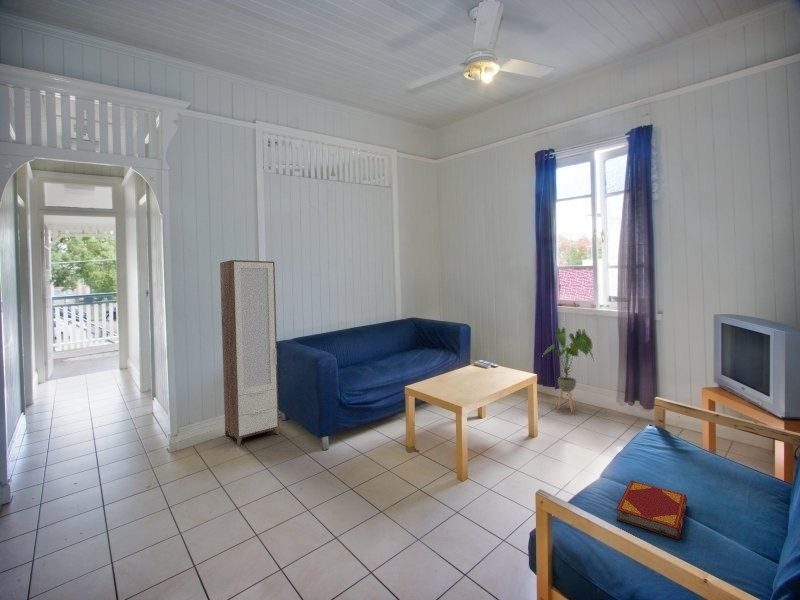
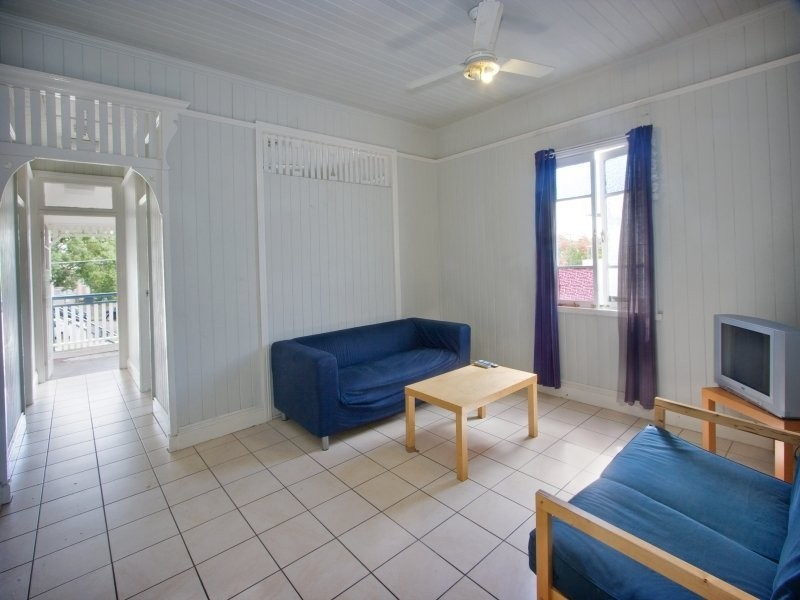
- hardback book [615,479,688,541]
- cabinet [219,259,280,446]
- house plant [542,327,595,413]
